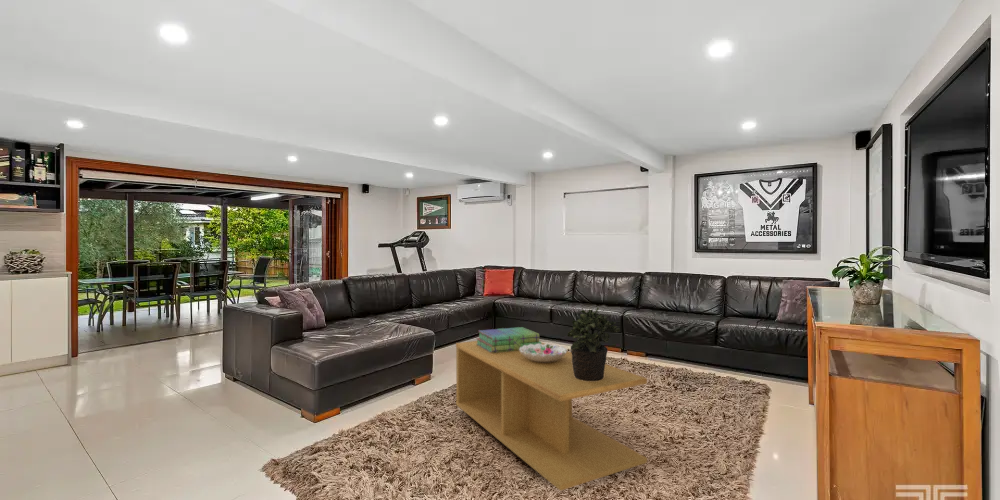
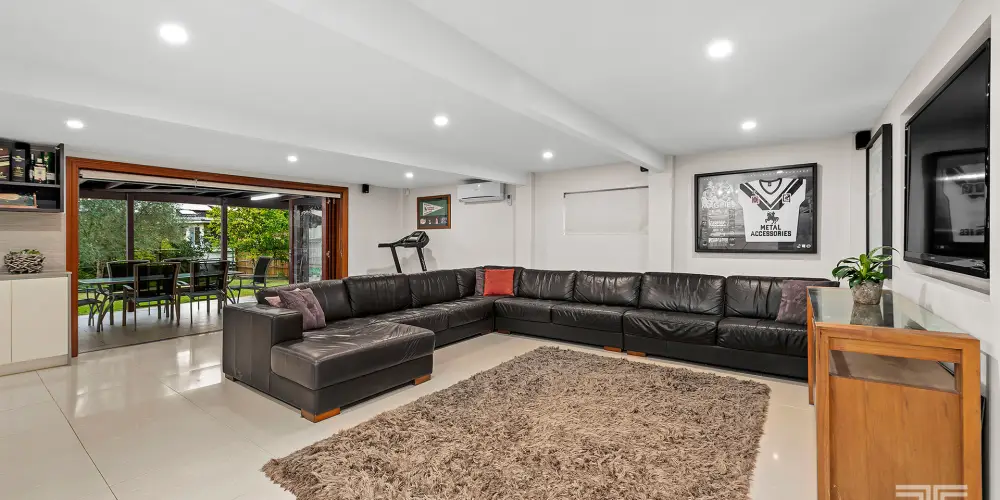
- potted plant [567,306,620,381]
- decorative bowl [519,343,568,362]
- coffee table [455,340,648,492]
- stack of books [475,326,542,353]
